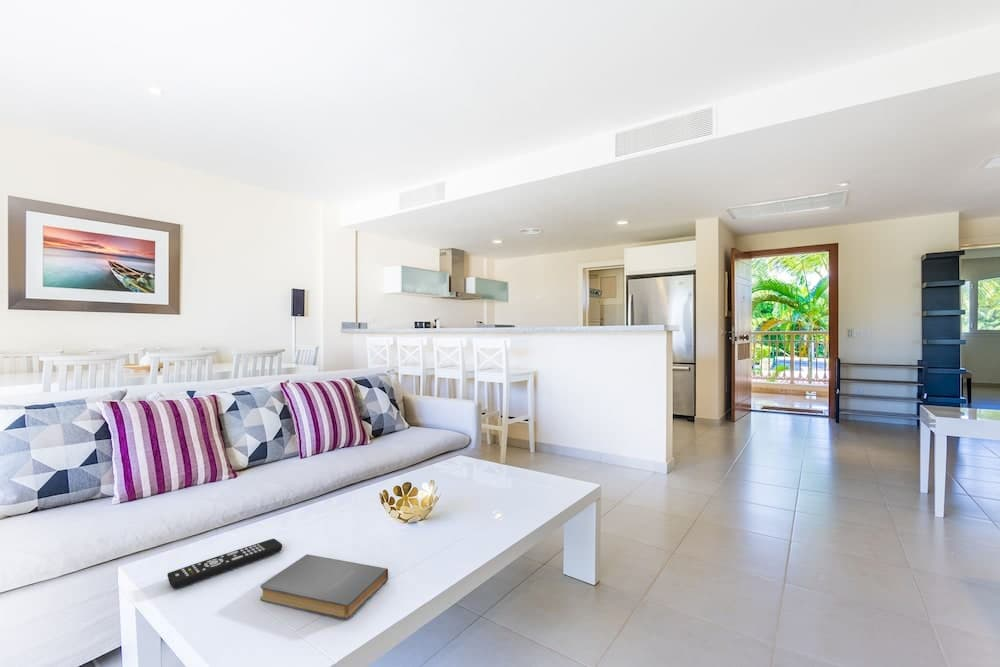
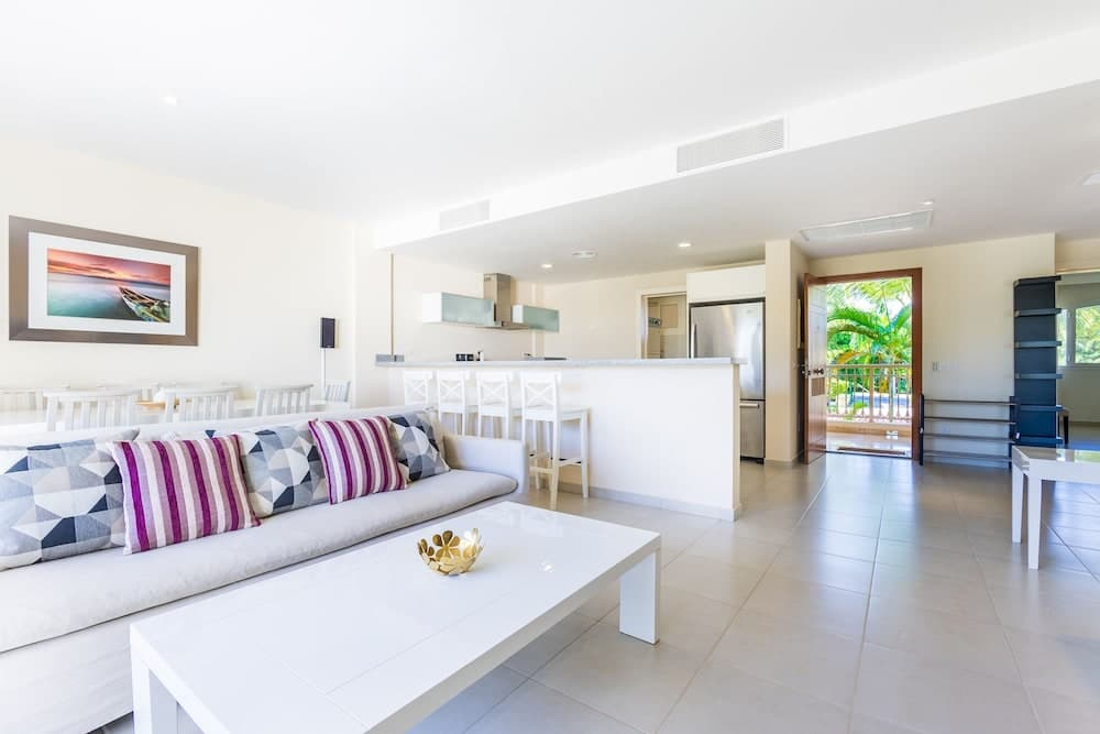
- book [259,553,389,620]
- remote control [167,538,283,589]
